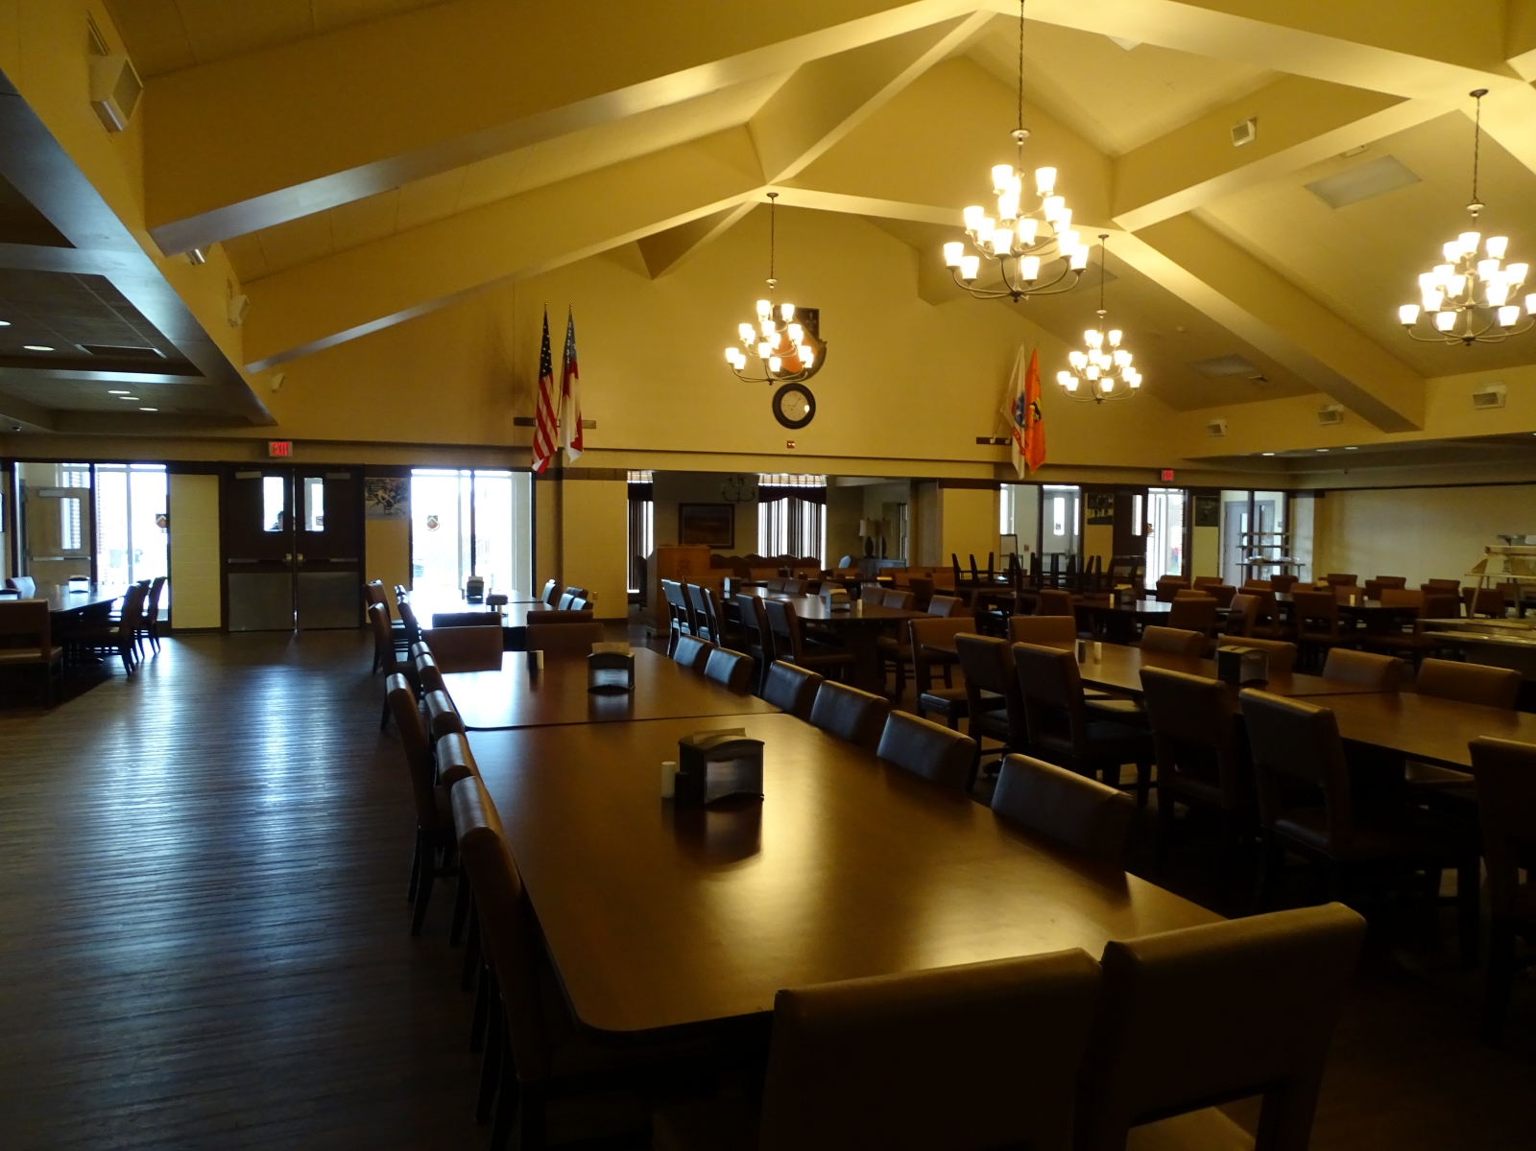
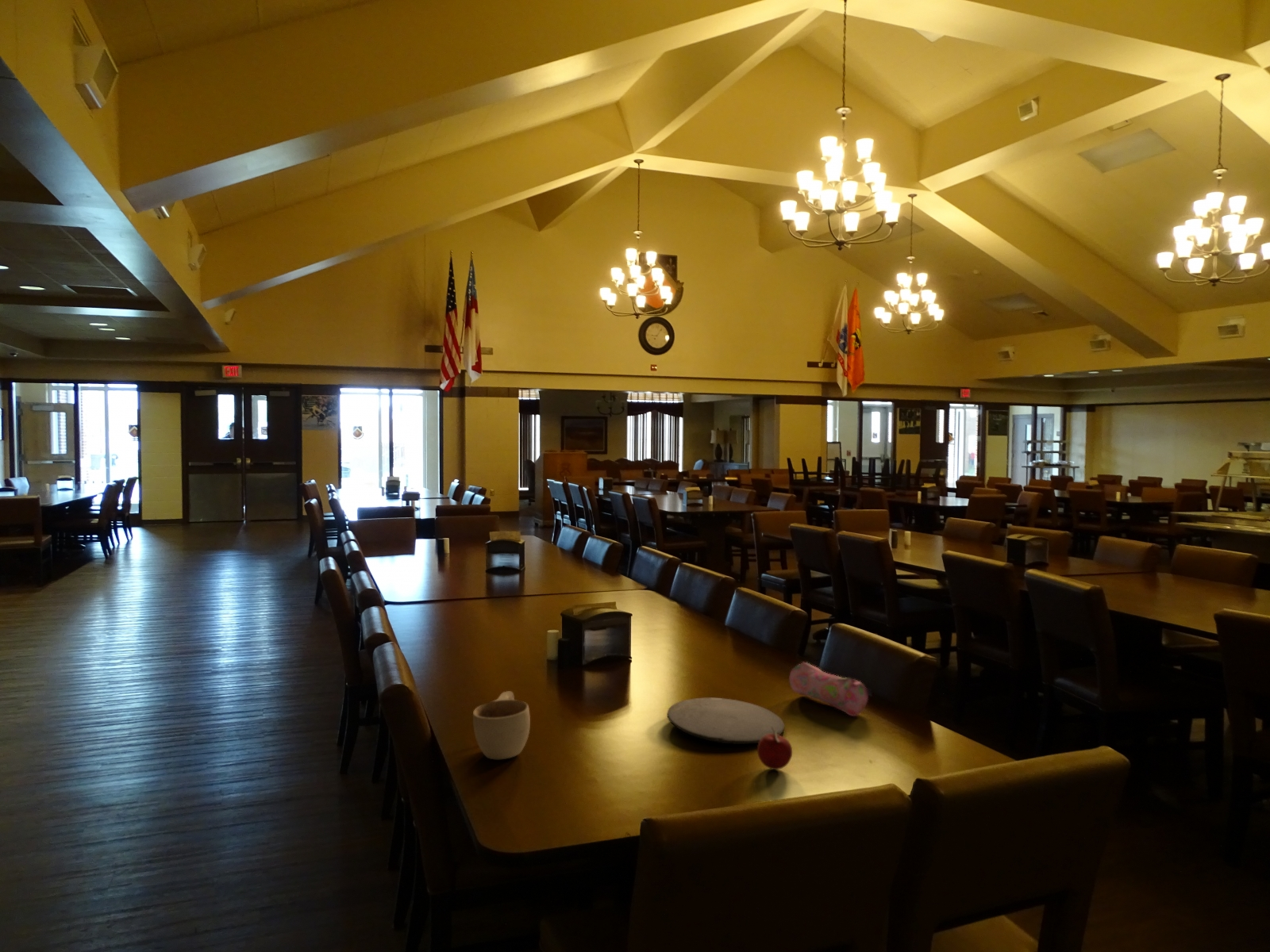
+ plate [666,697,785,745]
+ fruit [756,728,793,770]
+ pencil case [789,662,873,717]
+ cup [472,690,531,760]
